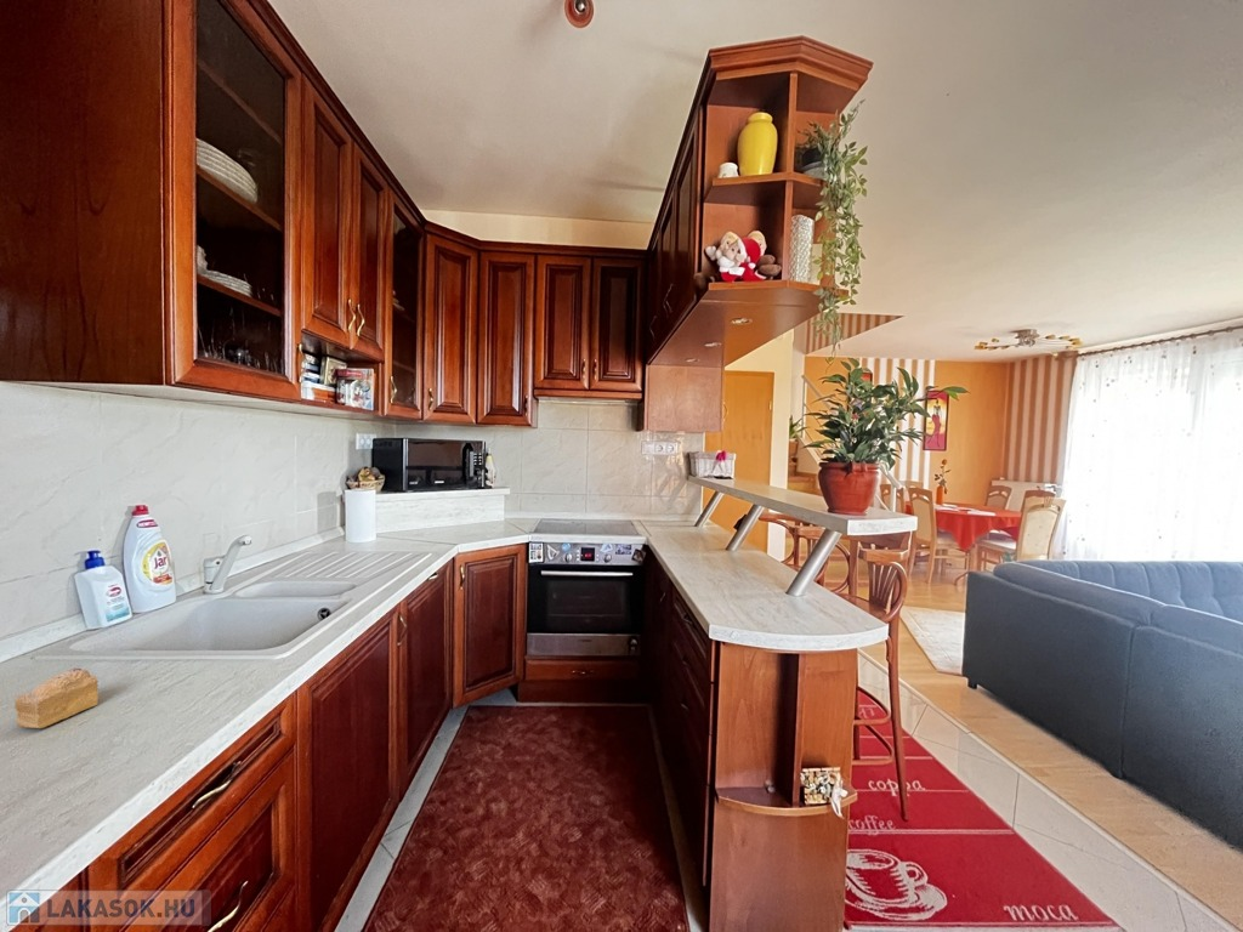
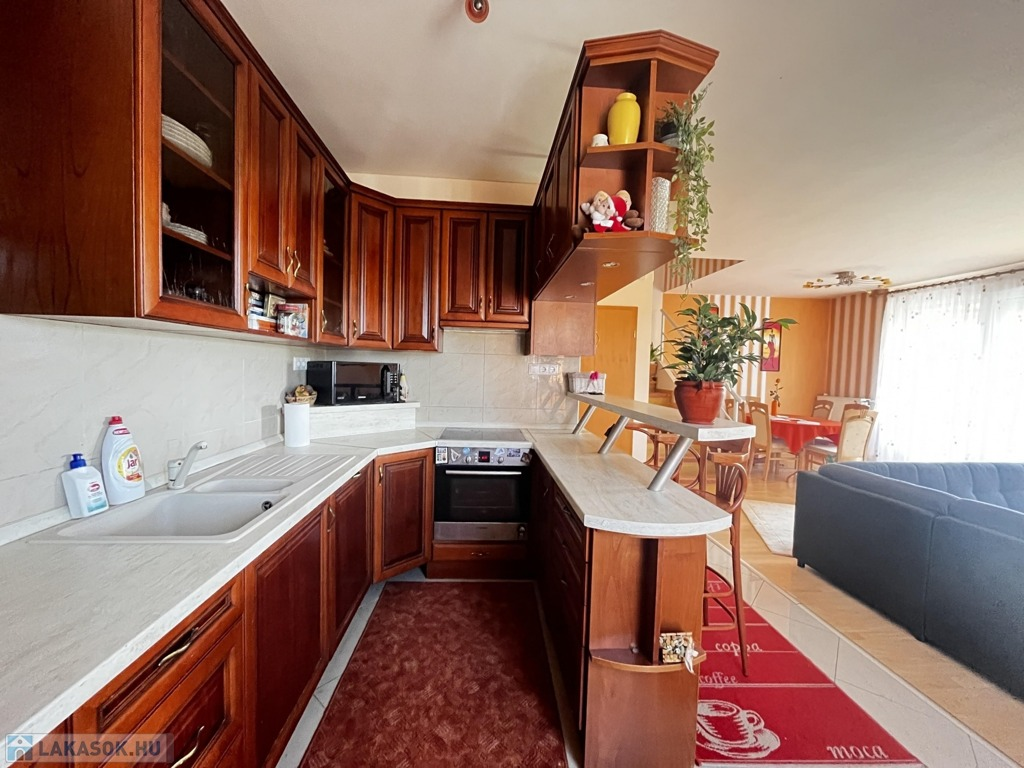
- cake slice [13,667,100,731]
